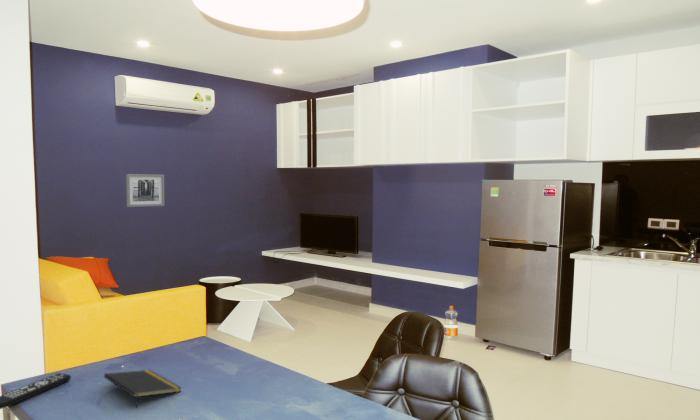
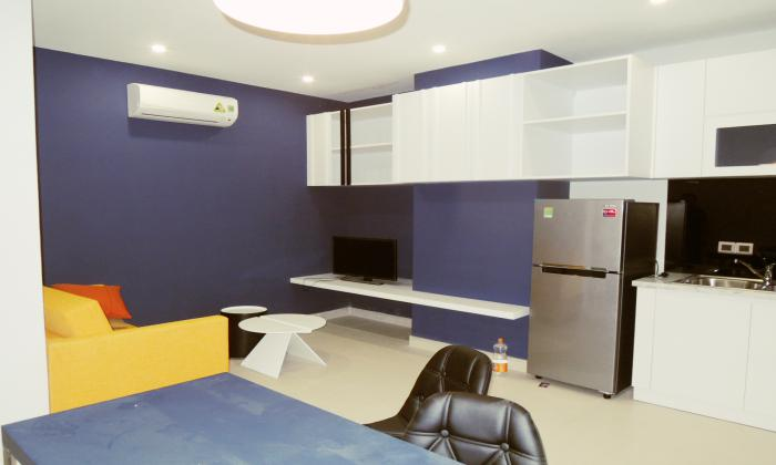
- wall art [125,173,165,208]
- notepad [103,369,183,409]
- remote control [0,372,72,410]
